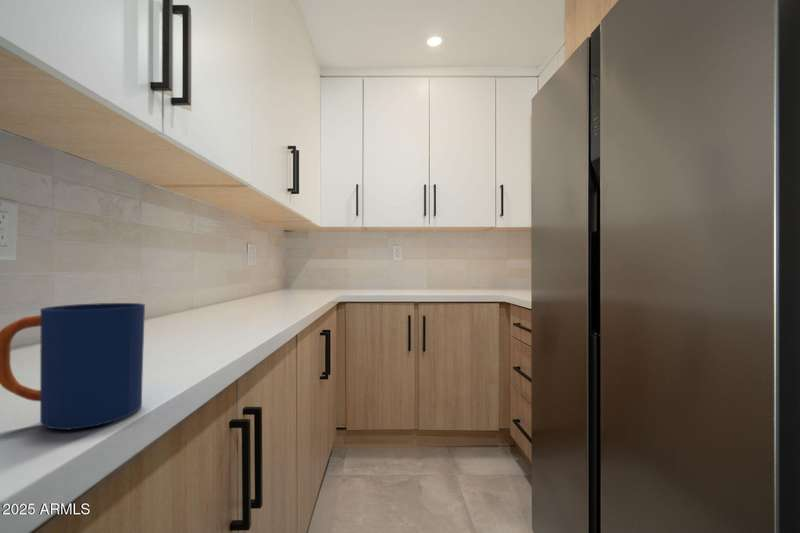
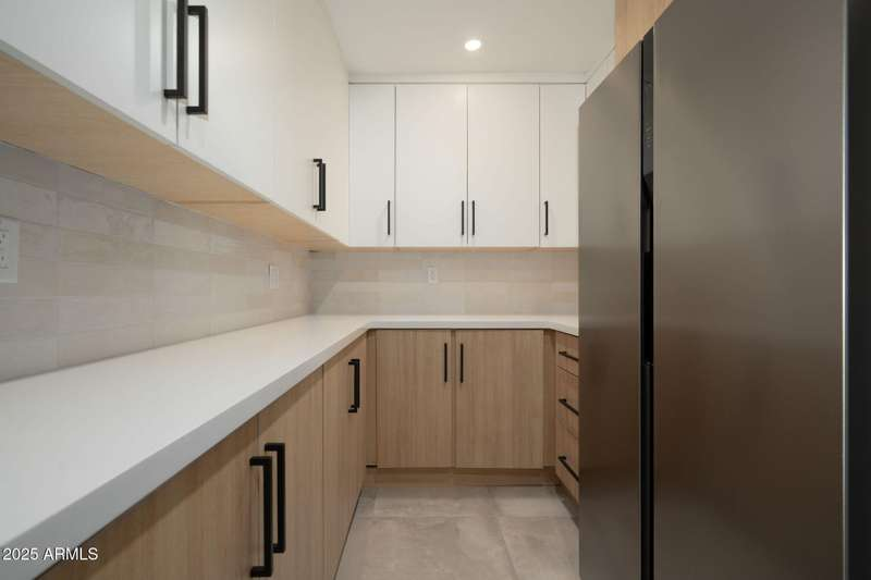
- mug [0,302,146,431]
